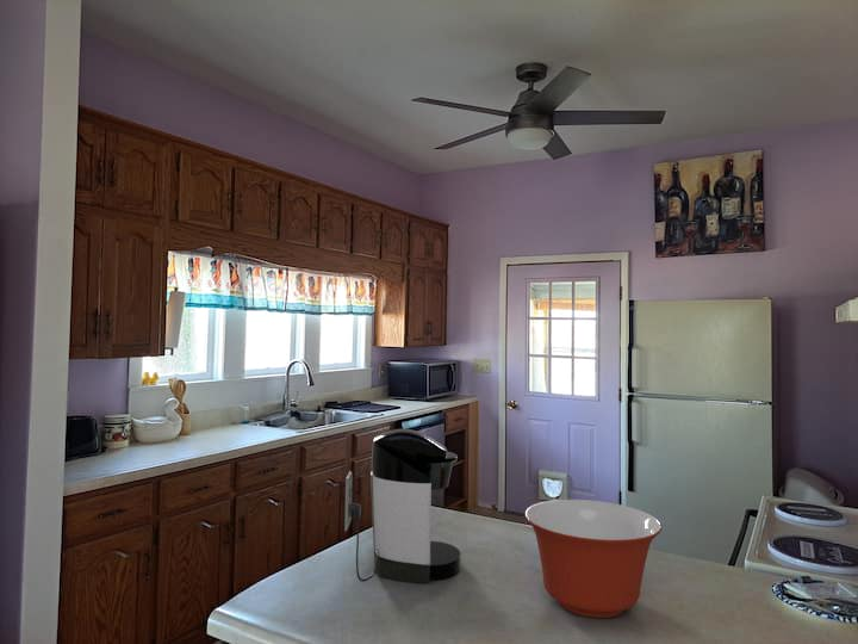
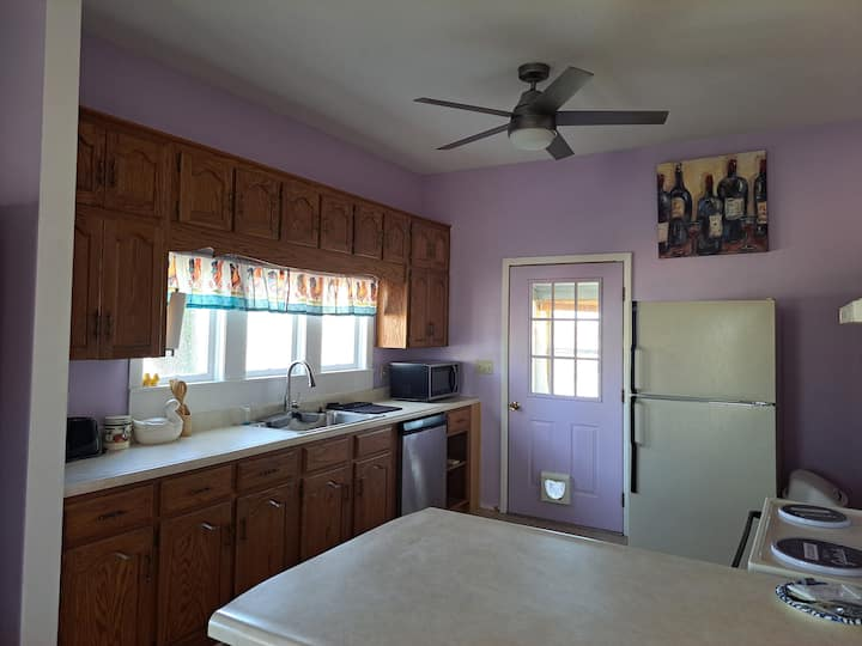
- coffee maker [343,428,462,584]
- mixing bowl [523,499,663,619]
